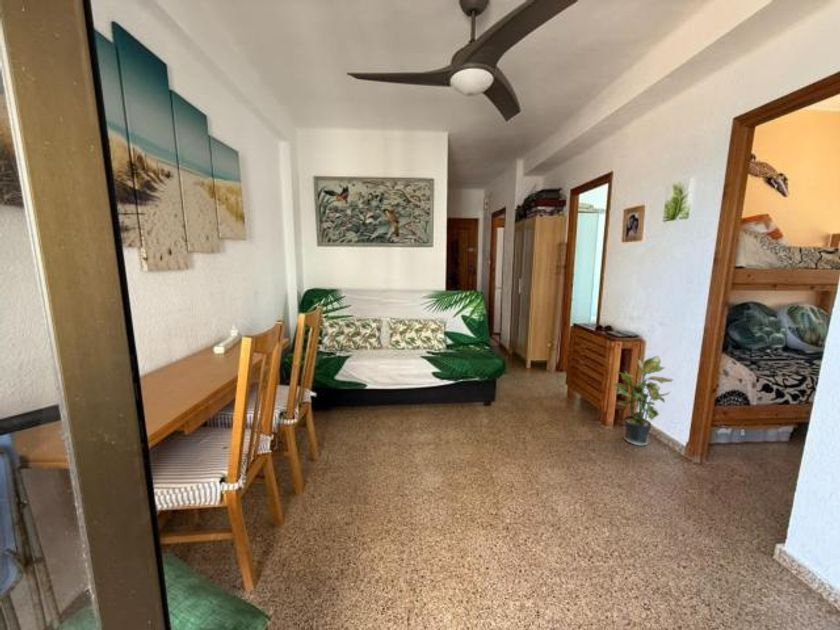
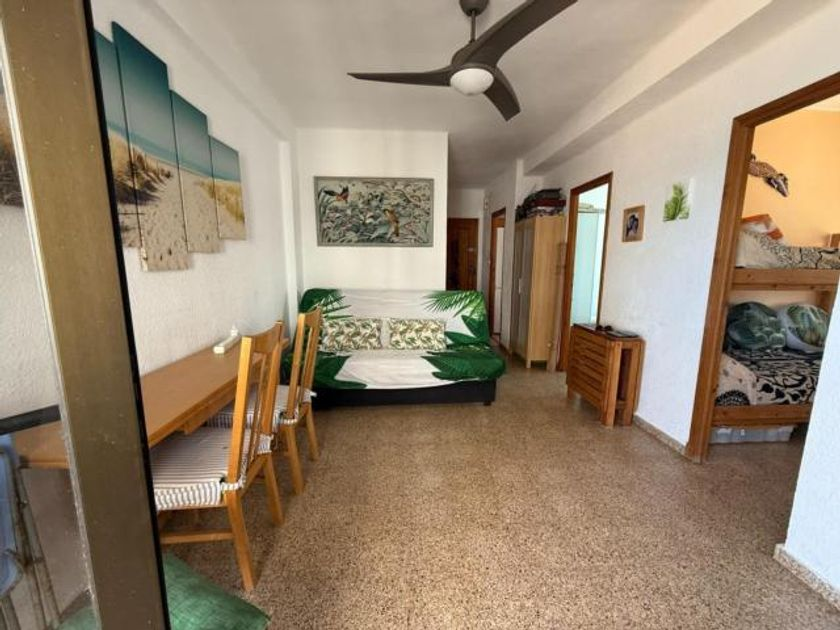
- potted plant [612,355,674,447]
